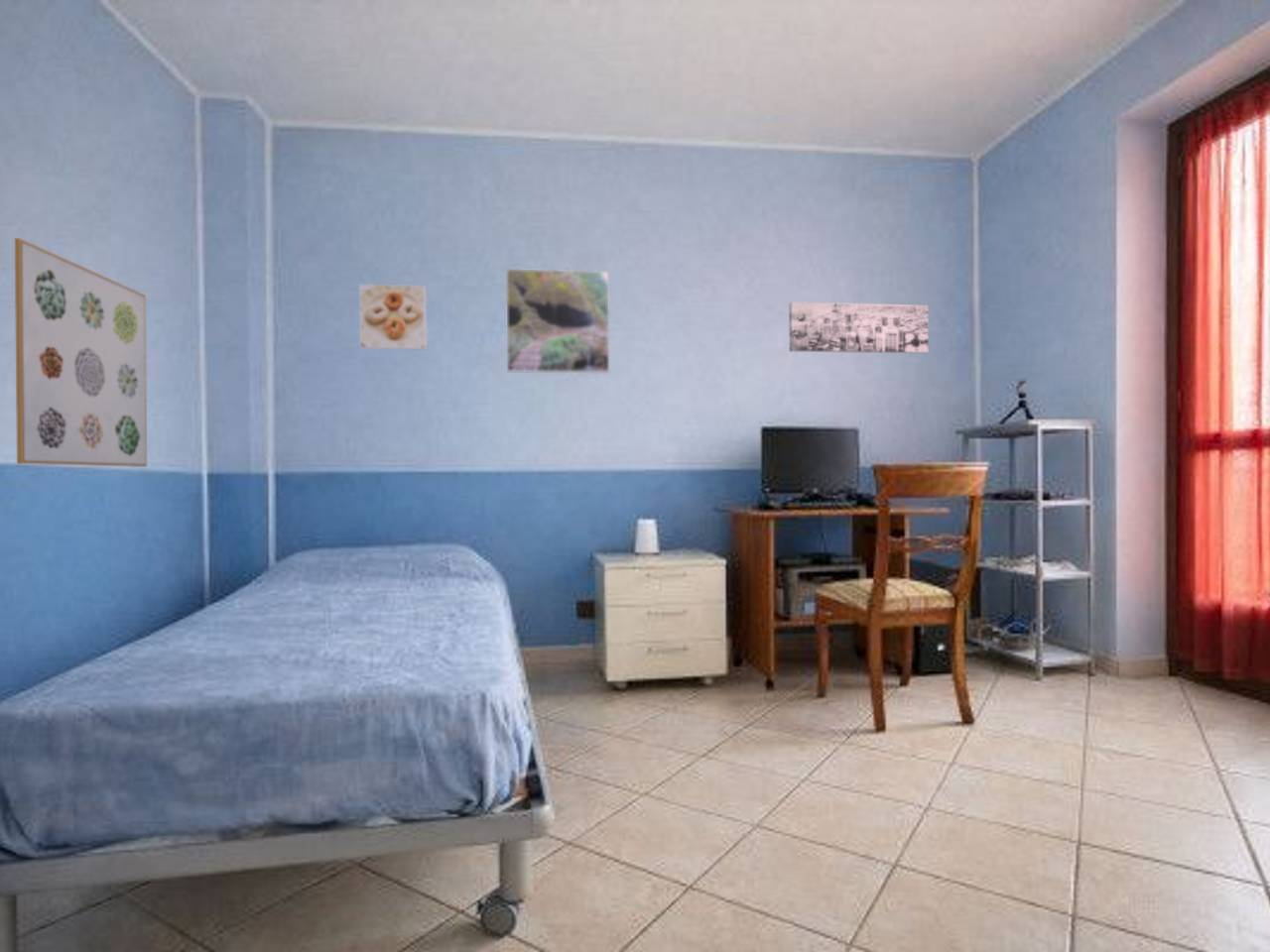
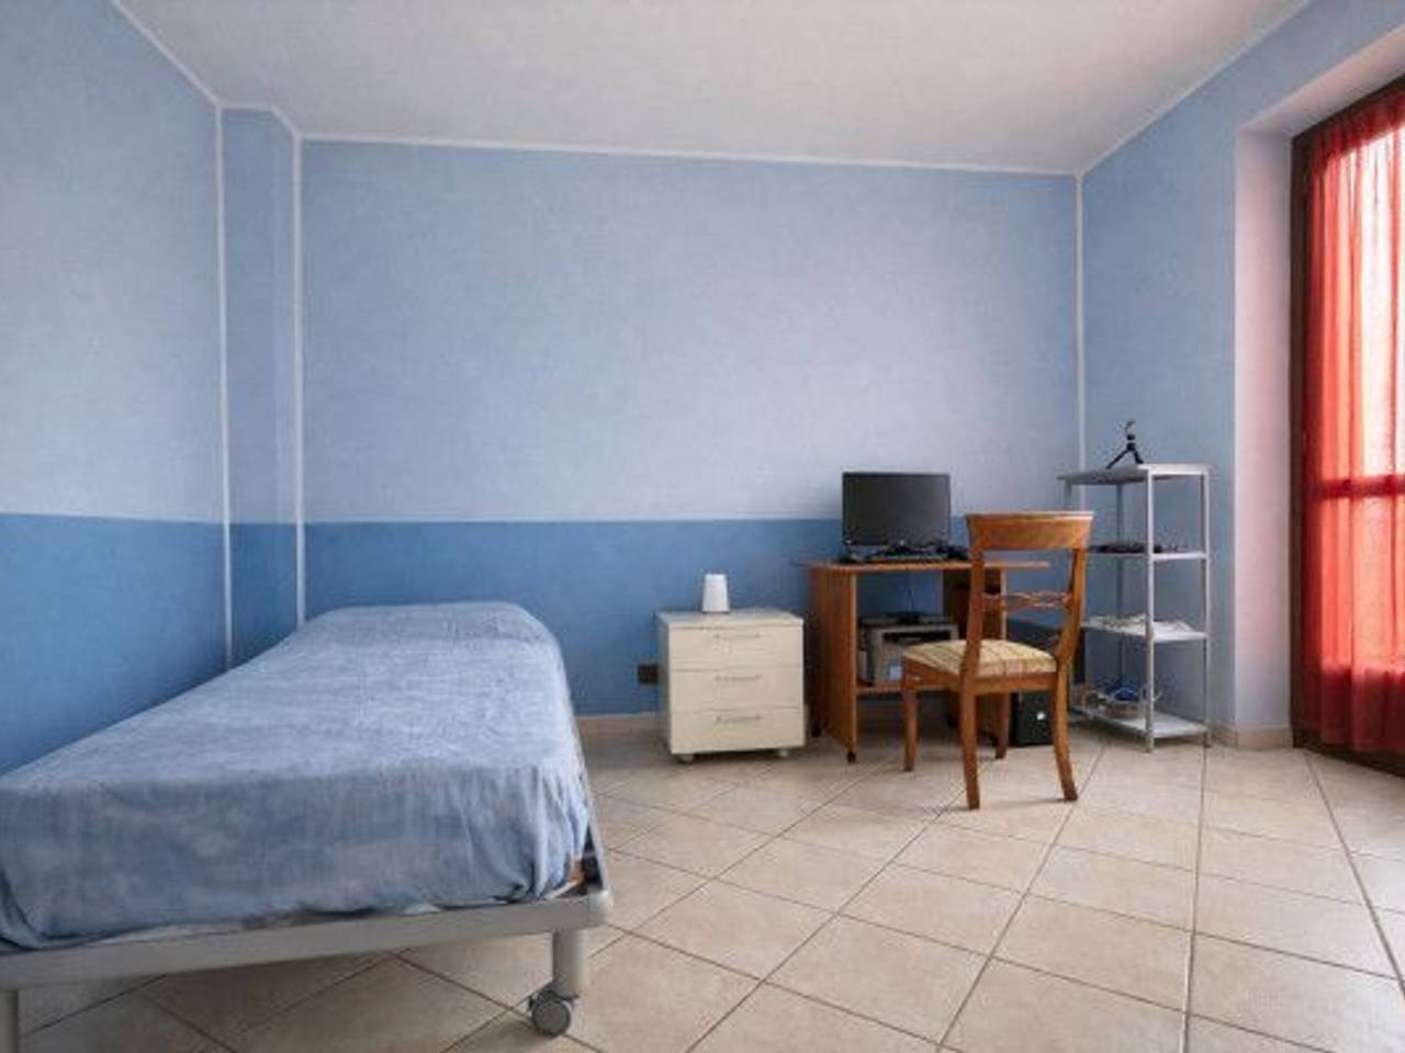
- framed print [358,284,428,350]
- wall art [14,237,148,468]
- wall art [788,301,930,354]
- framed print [505,268,610,374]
